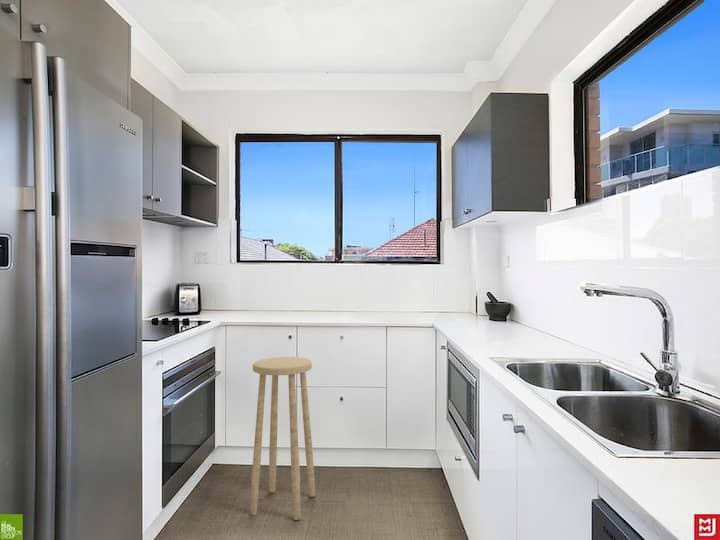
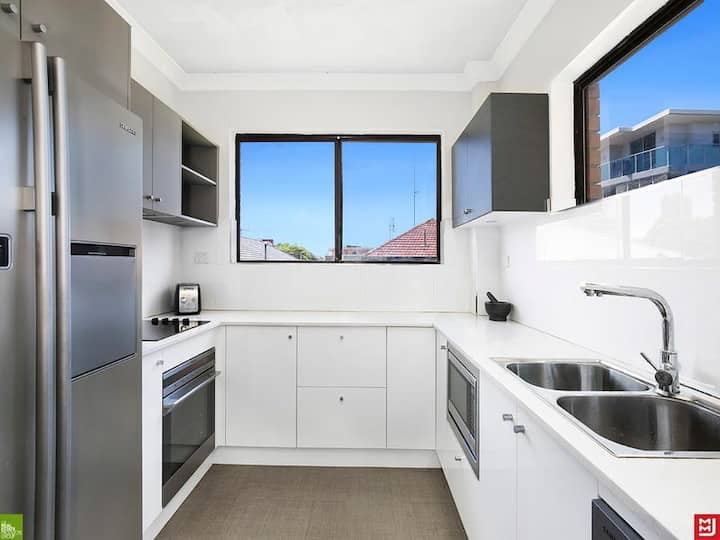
- stool [249,356,316,521]
